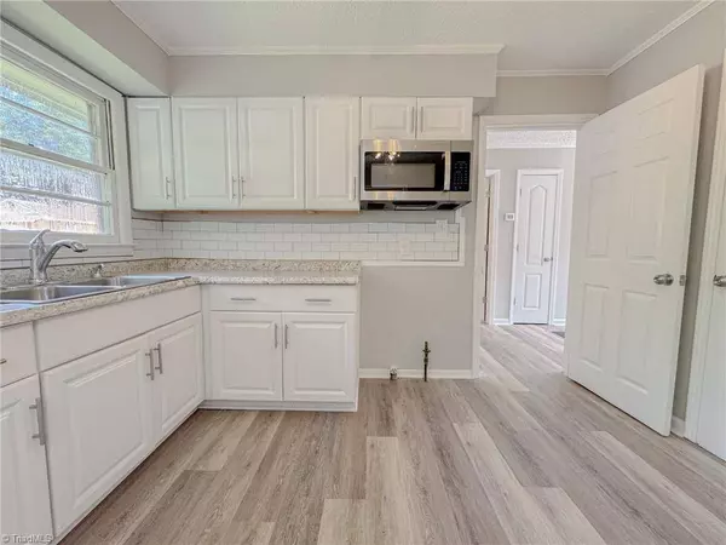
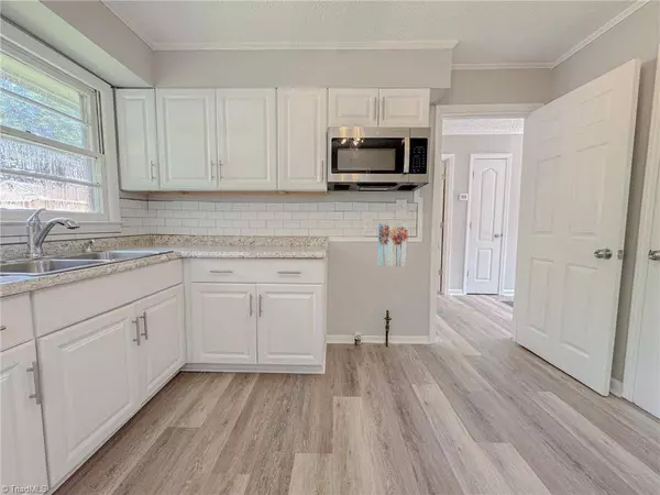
+ wall art [376,222,409,267]
